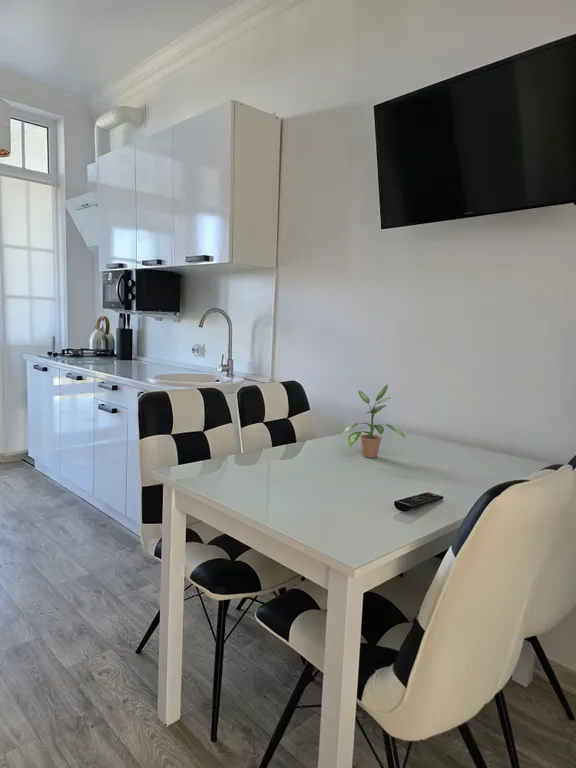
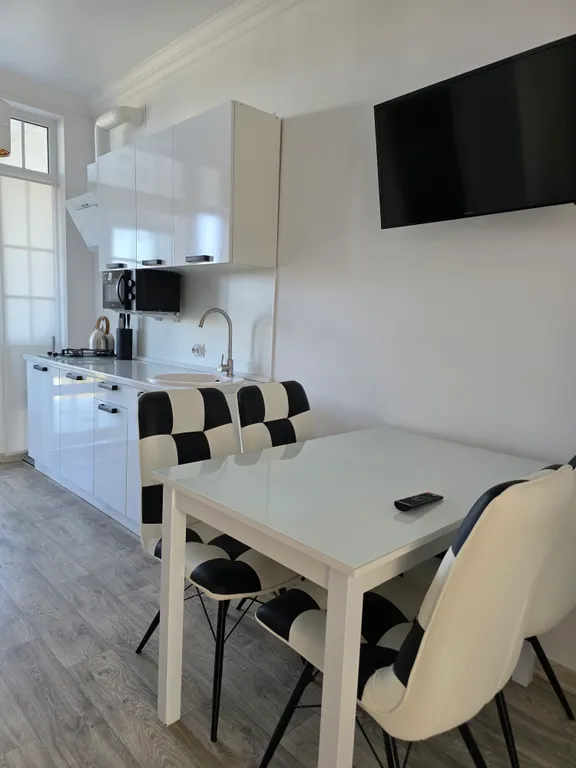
- potted plant [340,383,406,459]
